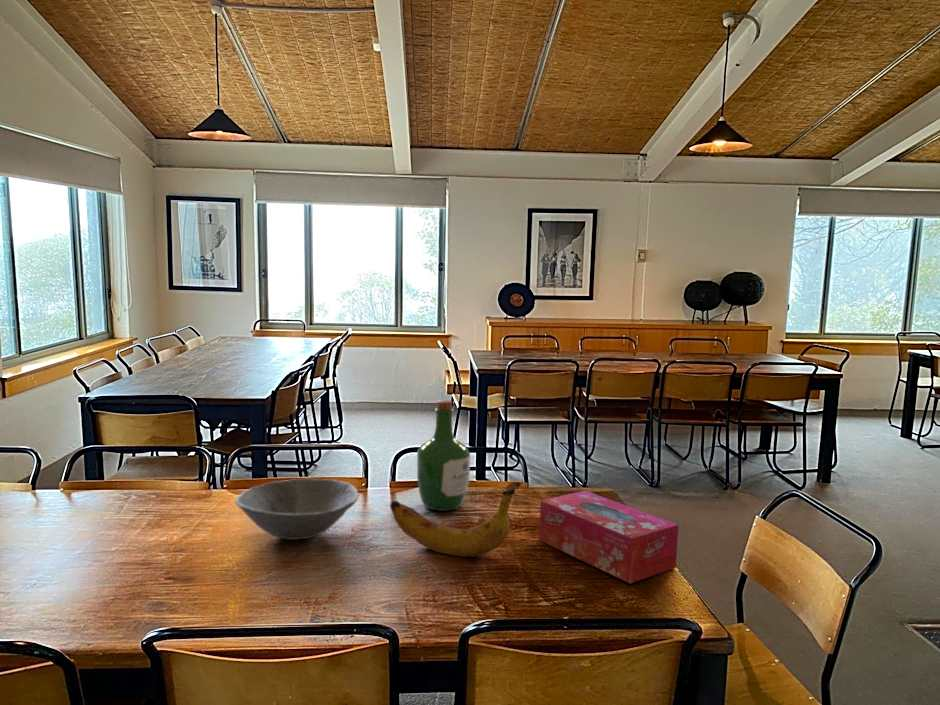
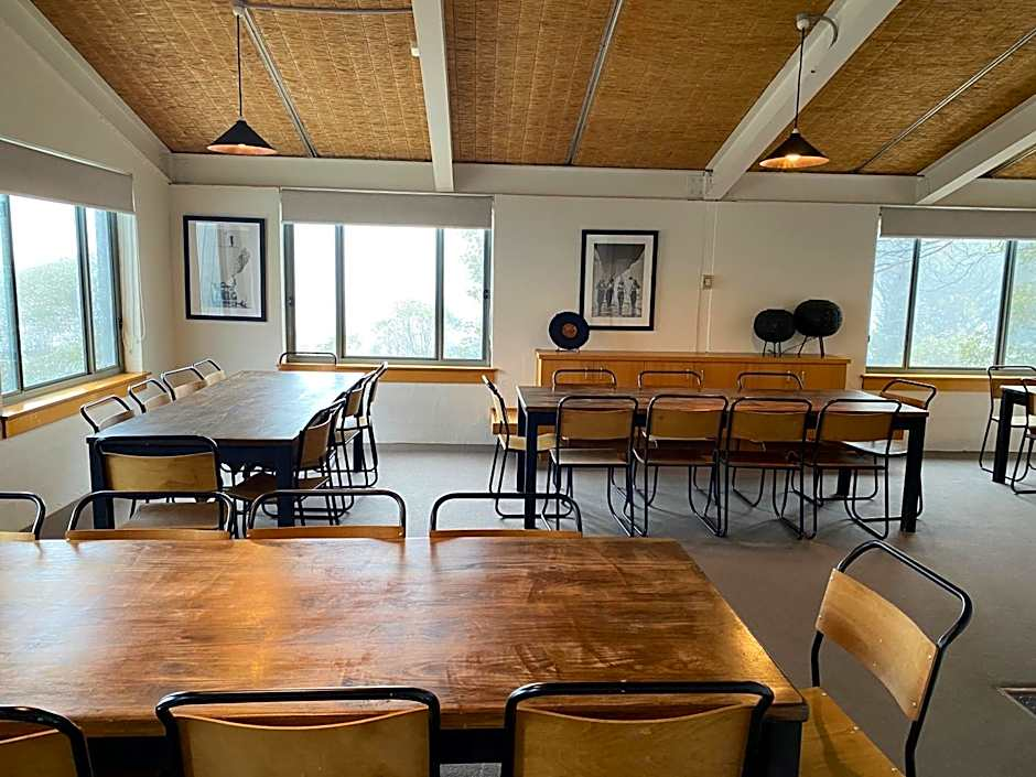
- bowl [234,478,360,541]
- wine bottle [416,398,471,512]
- banana [389,480,522,558]
- tissue box [538,490,679,584]
